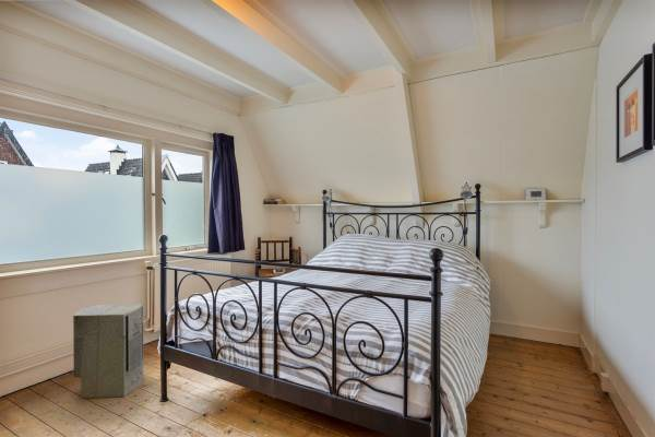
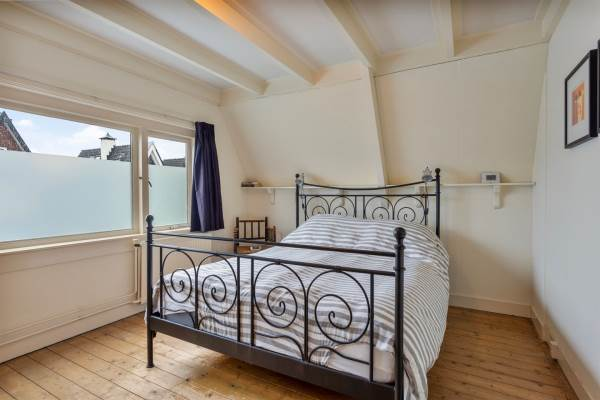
- air purifier [72,303,144,399]
